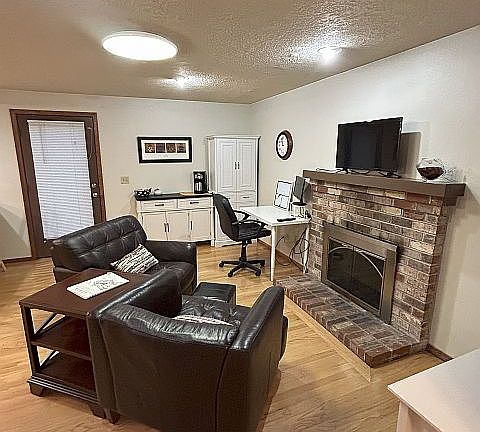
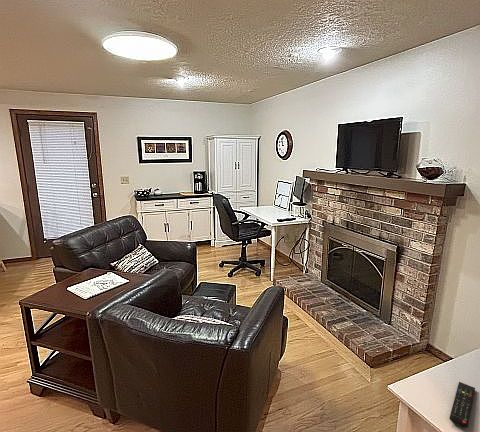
+ remote control [448,381,476,428]
